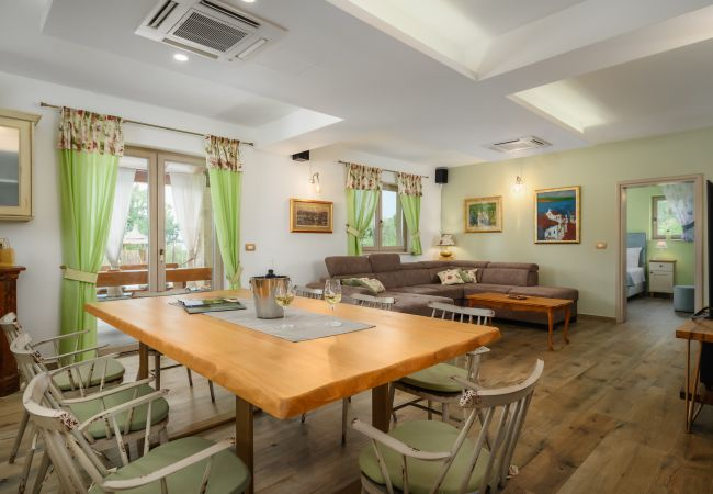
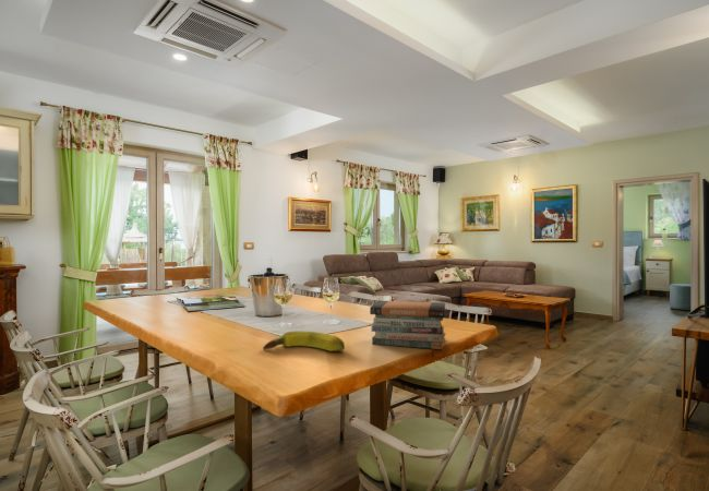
+ fruit [262,331,346,352]
+ book stack [369,300,447,350]
